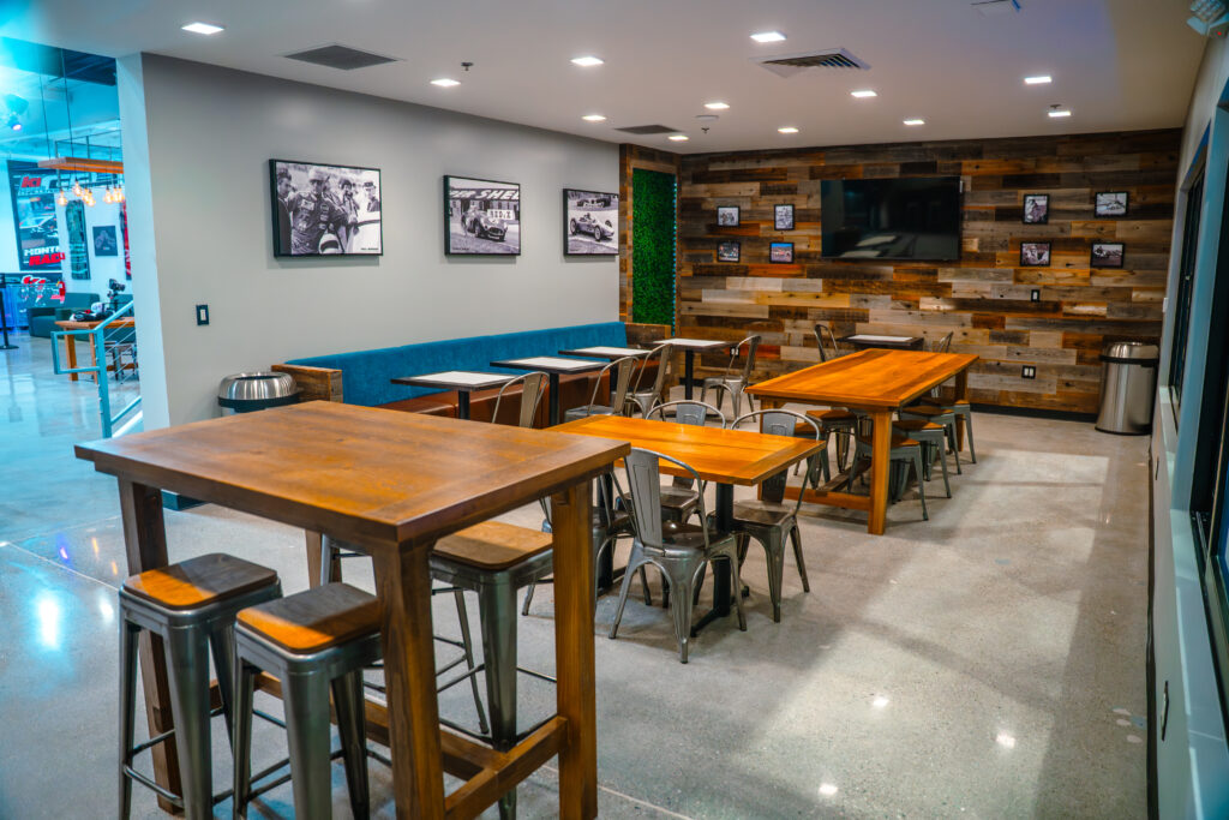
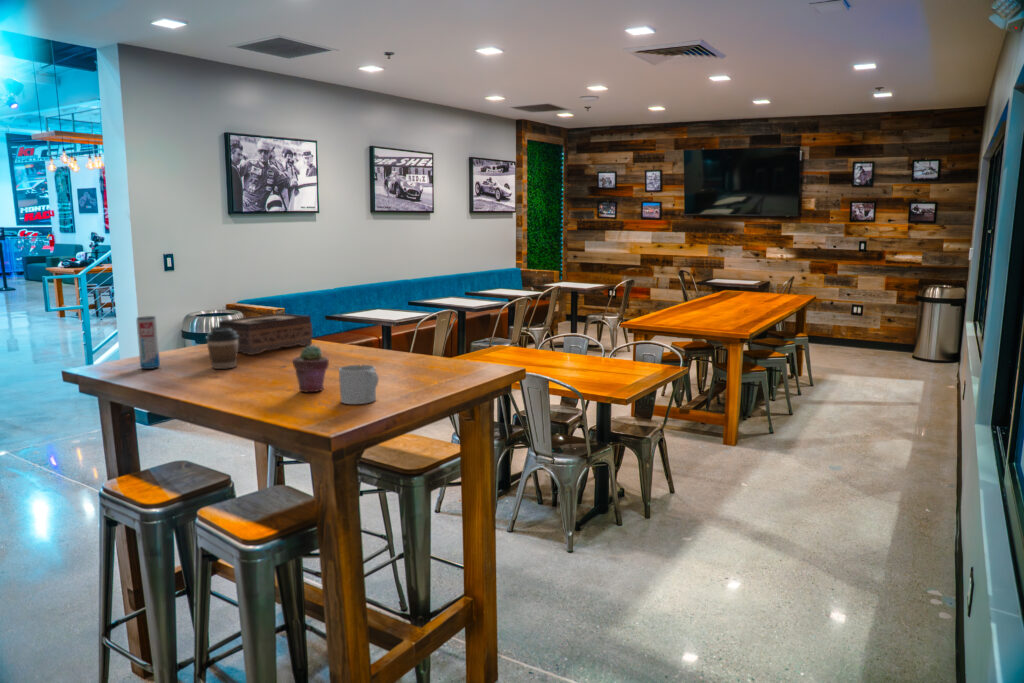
+ coffee cup [205,325,239,370]
+ mug [338,364,379,405]
+ beverage can [135,315,161,370]
+ tissue box [218,313,314,356]
+ potted succulent [292,344,330,393]
